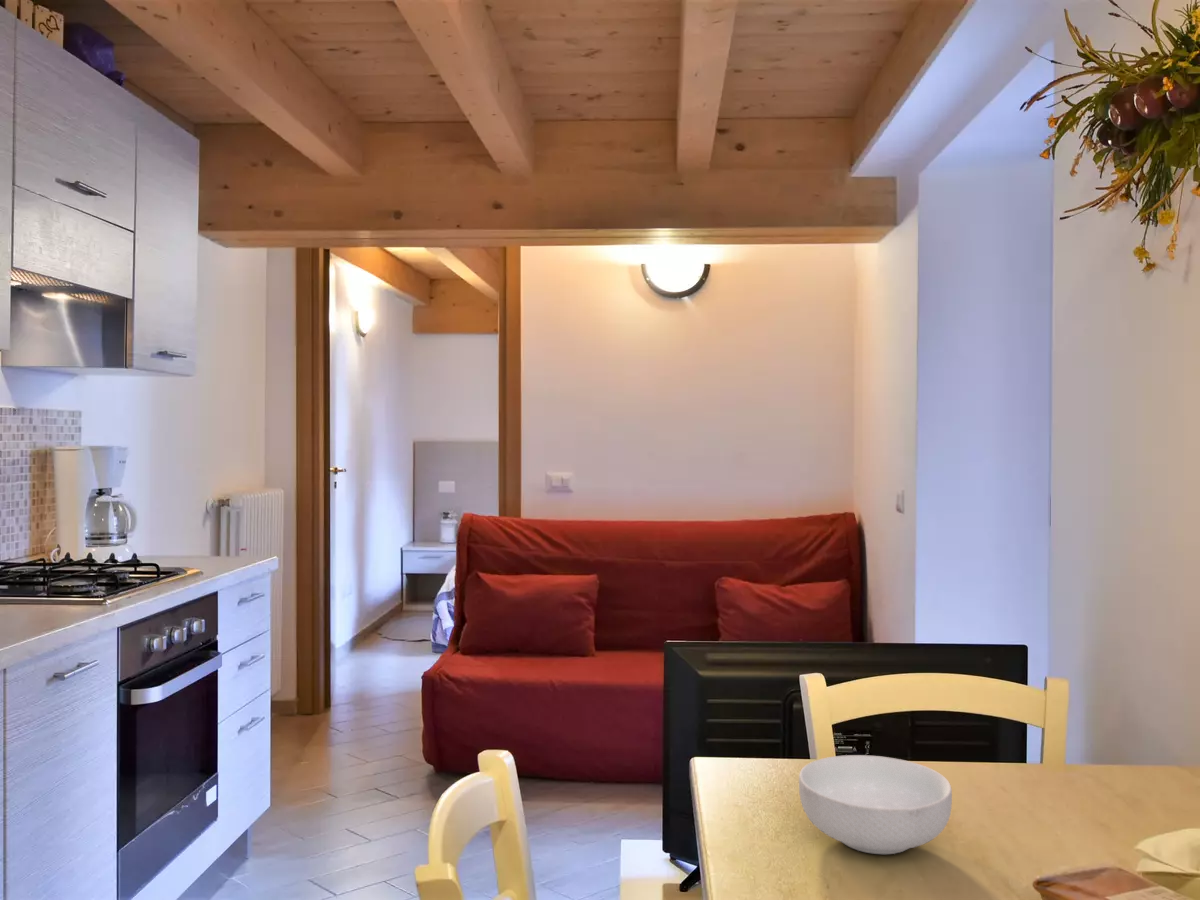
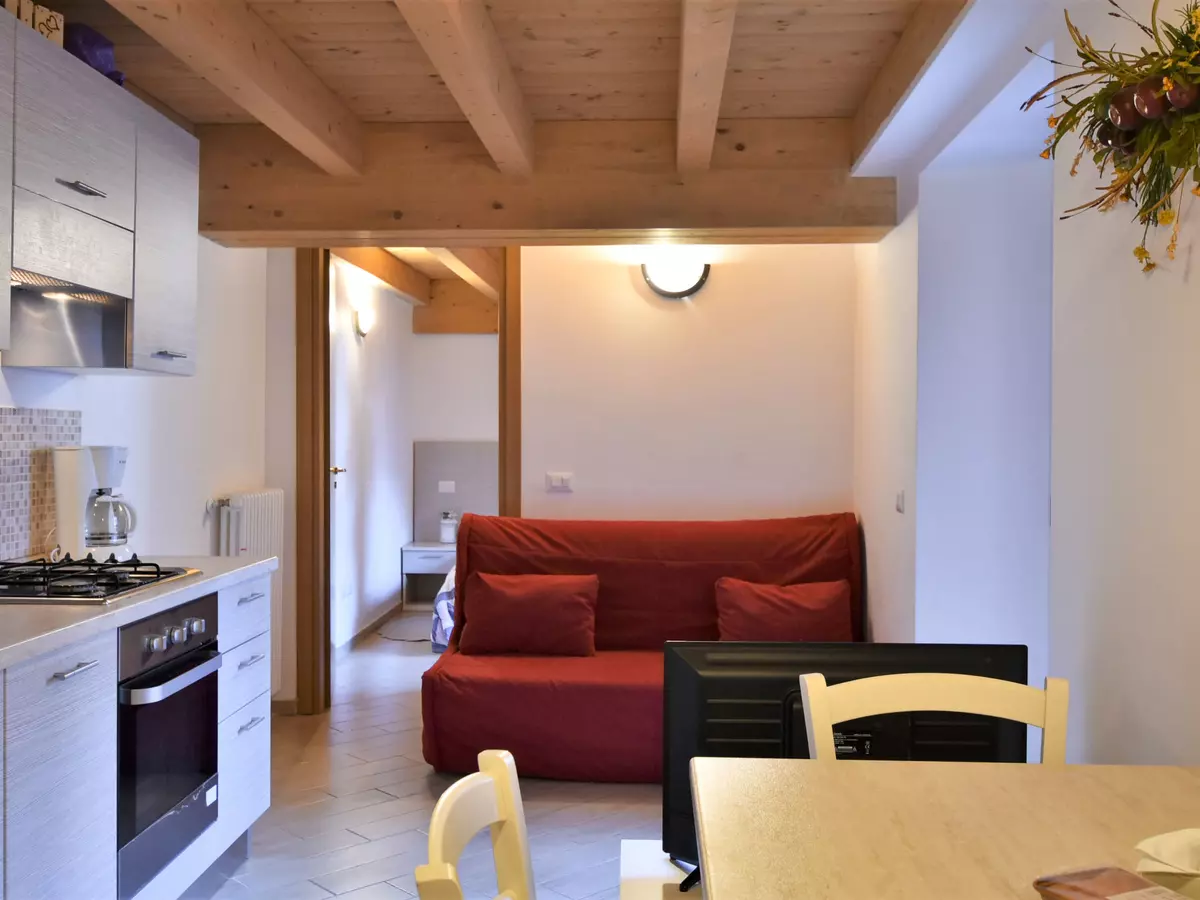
- cereal bowl [798,754,953,855]
